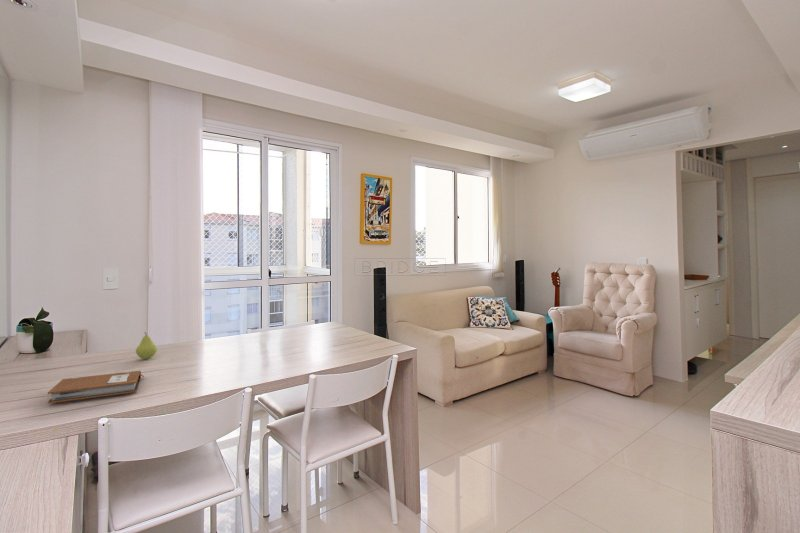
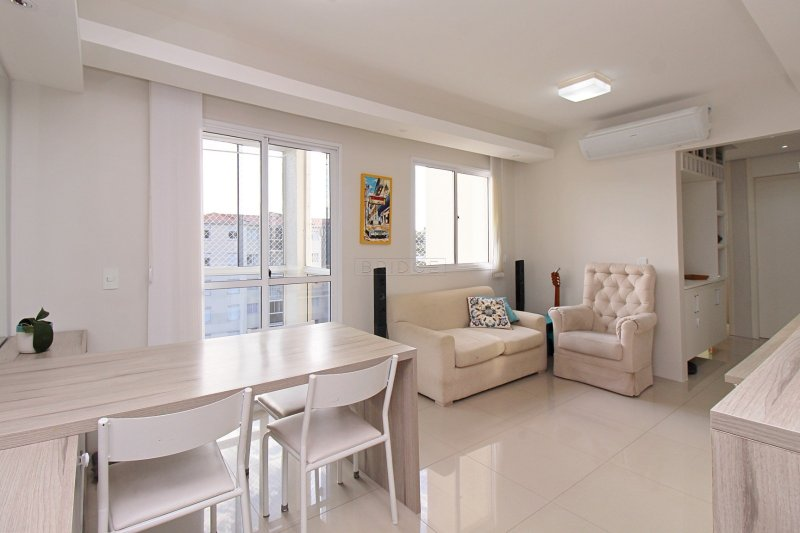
- fruit [135,332,158,360]
- notebook [47,370,146,404]
